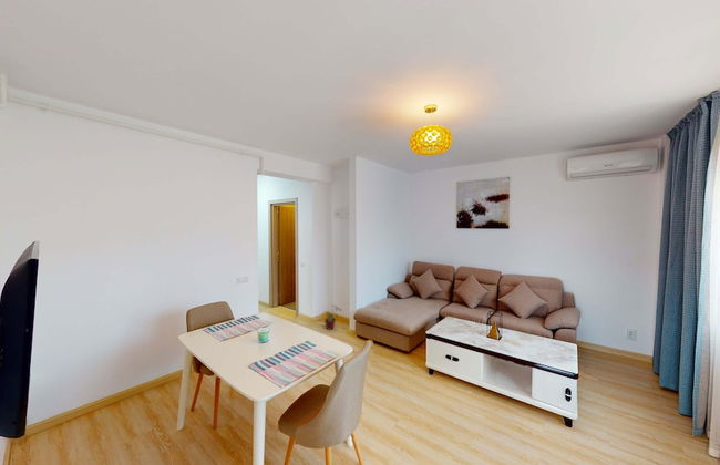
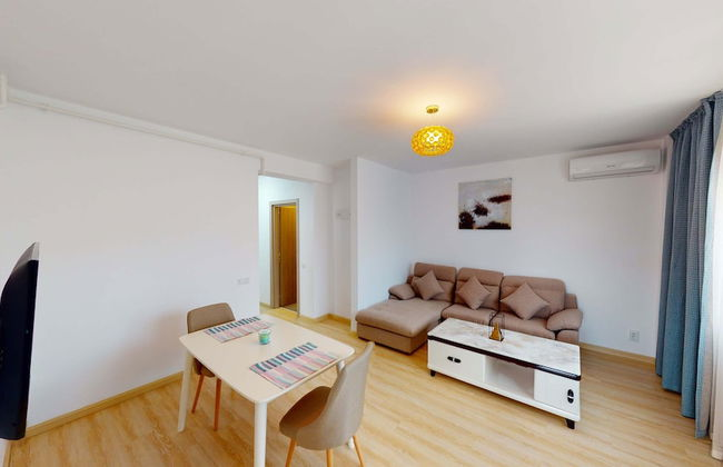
- potted plant [323,304,343,331]
